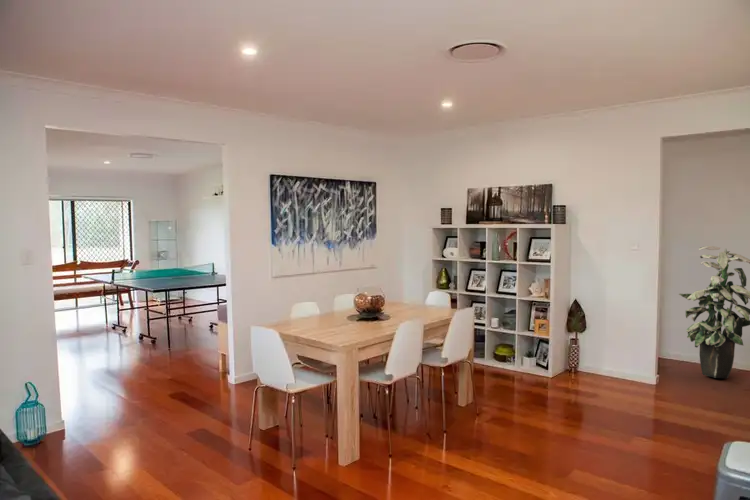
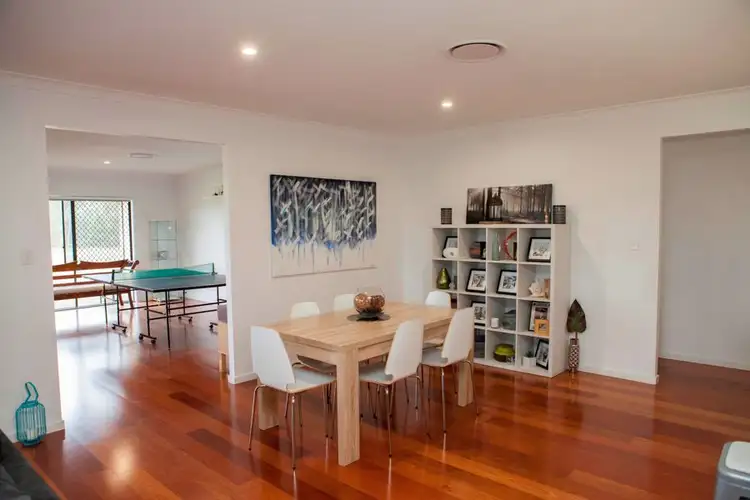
- indoor plant [678,245,750,379]
